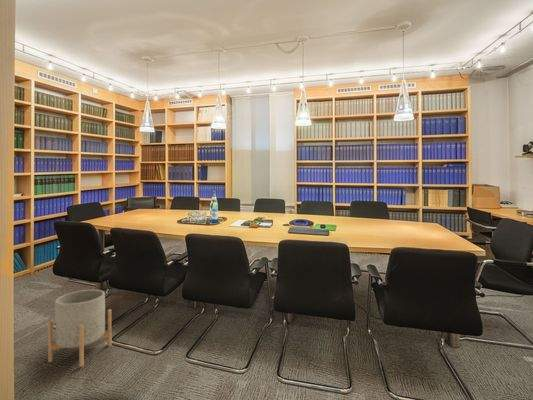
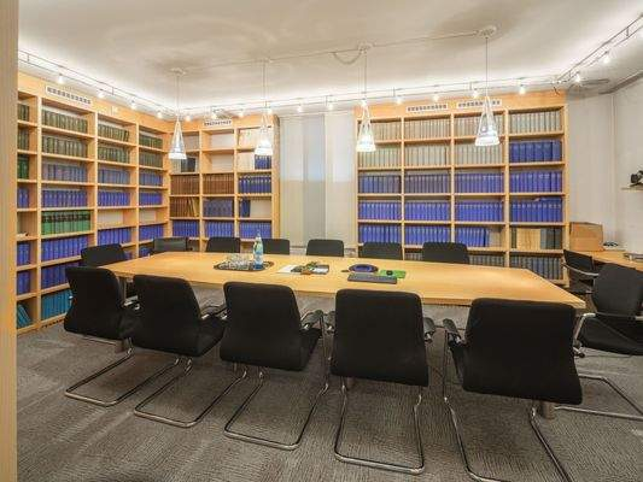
- planter [47,289,112,368]
